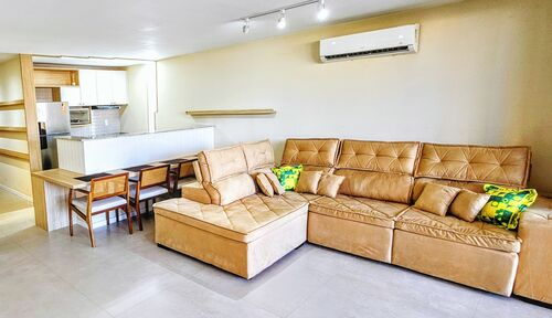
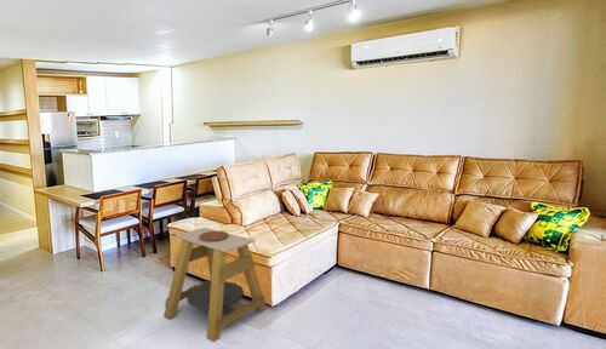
+ side table [162,227,268,343]
